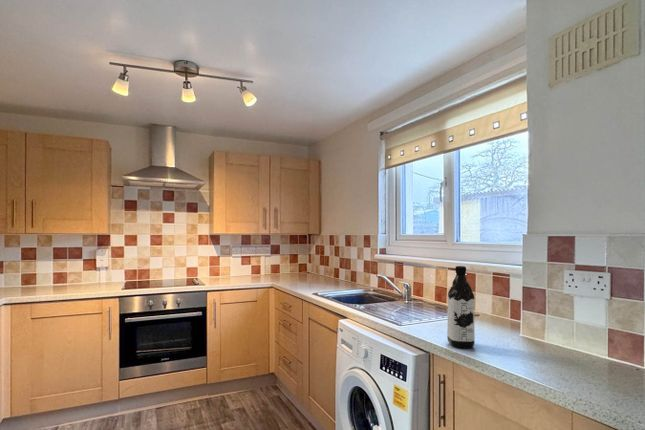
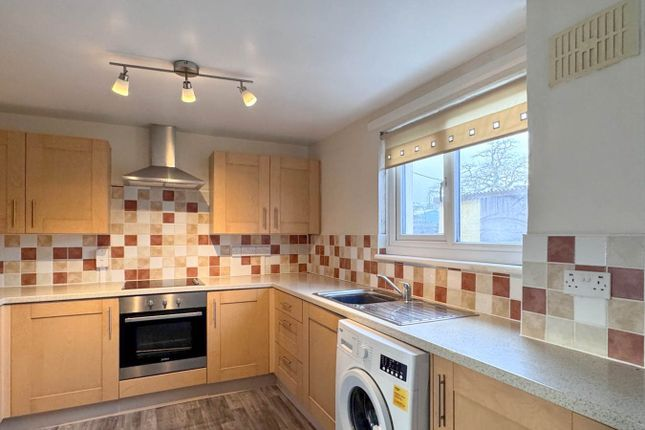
- water bottle [446,265,476,349]
